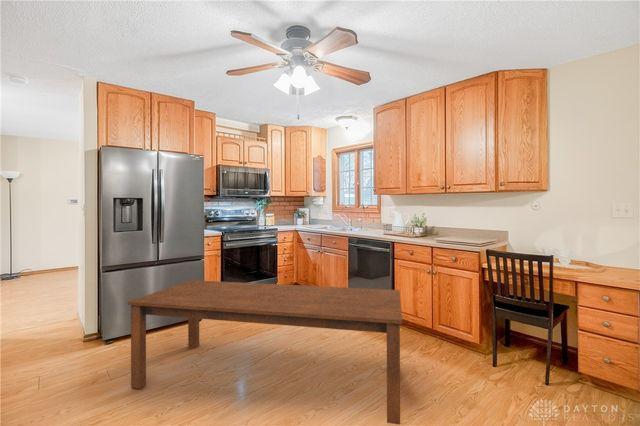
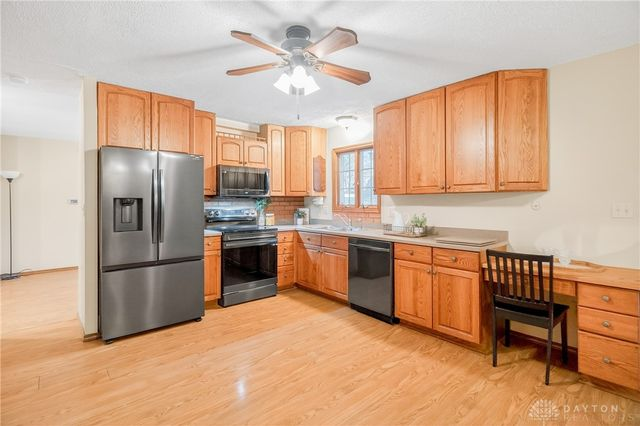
- dining table [126,279,403,425]
